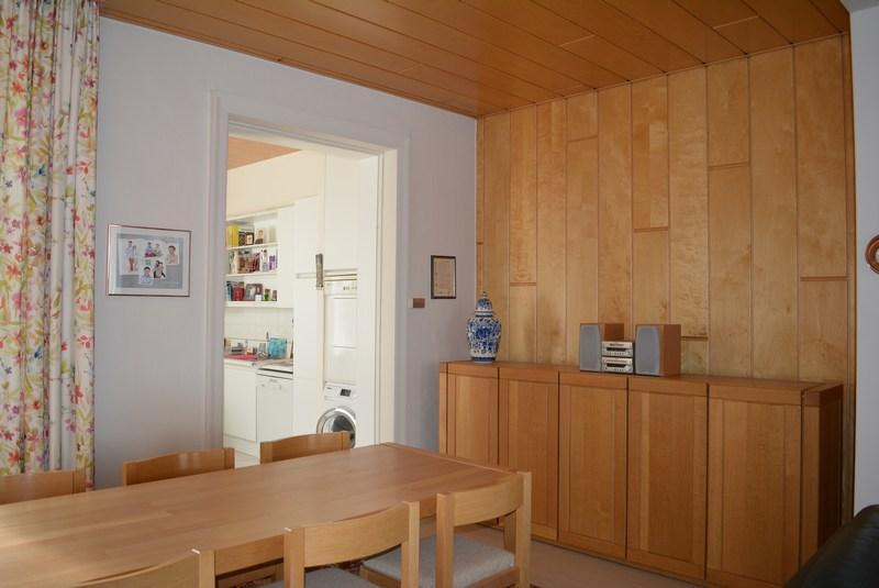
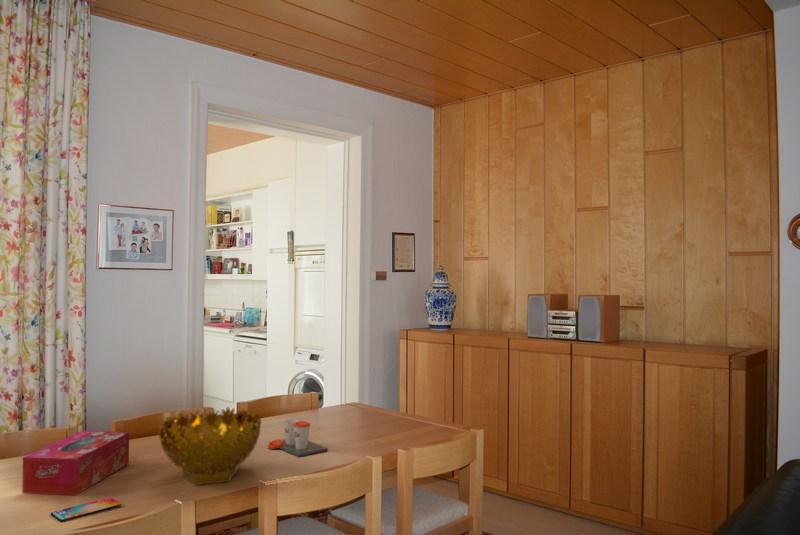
+ decorative bowl [158,406,262,487]
+ cup [267,419,329,458]
+ tissue box [21,429,130,497]
+ smartphone [50,496,122,522]
